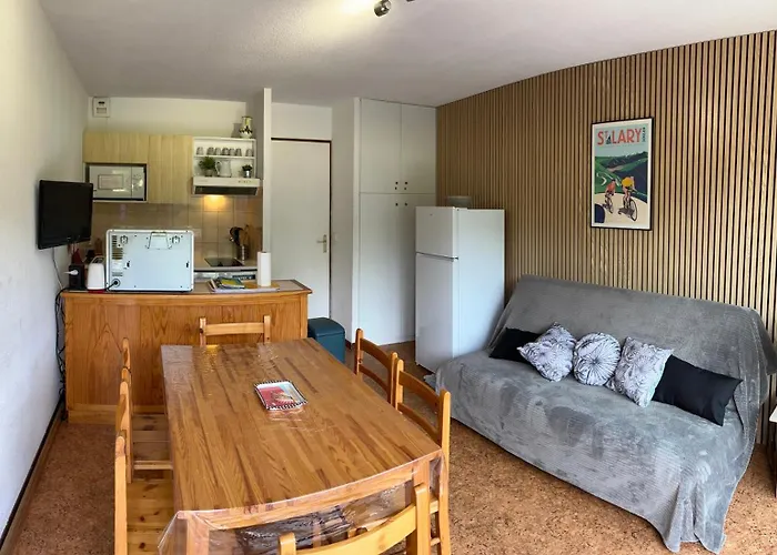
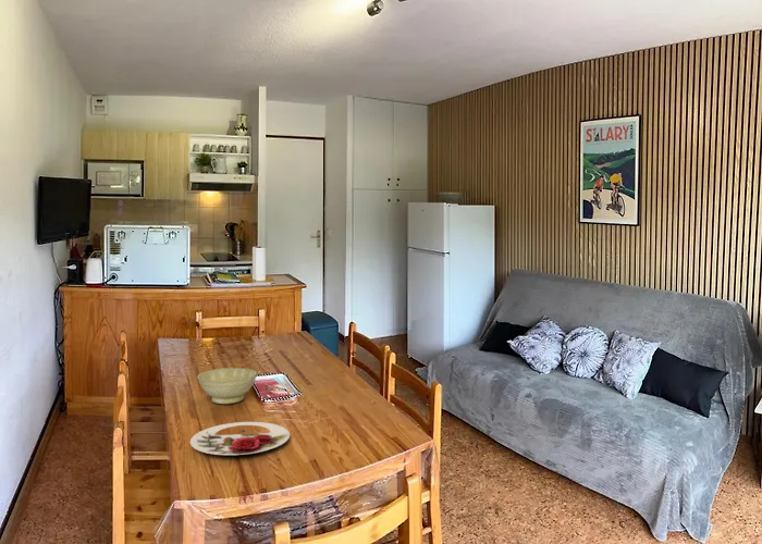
+ plate [189,421,291,456]
+ bowl [196,367,258,405]
